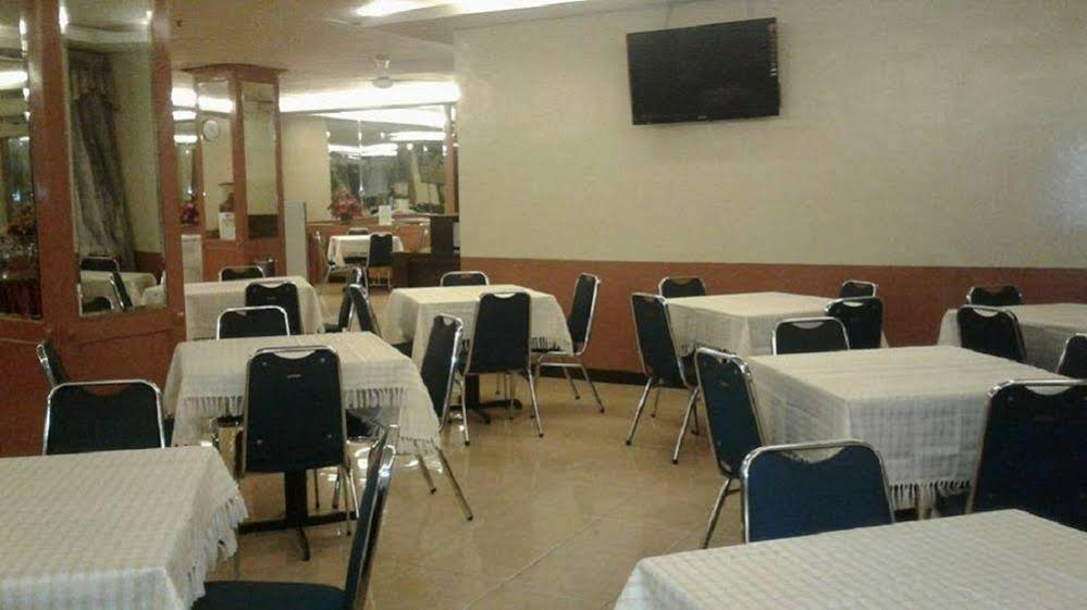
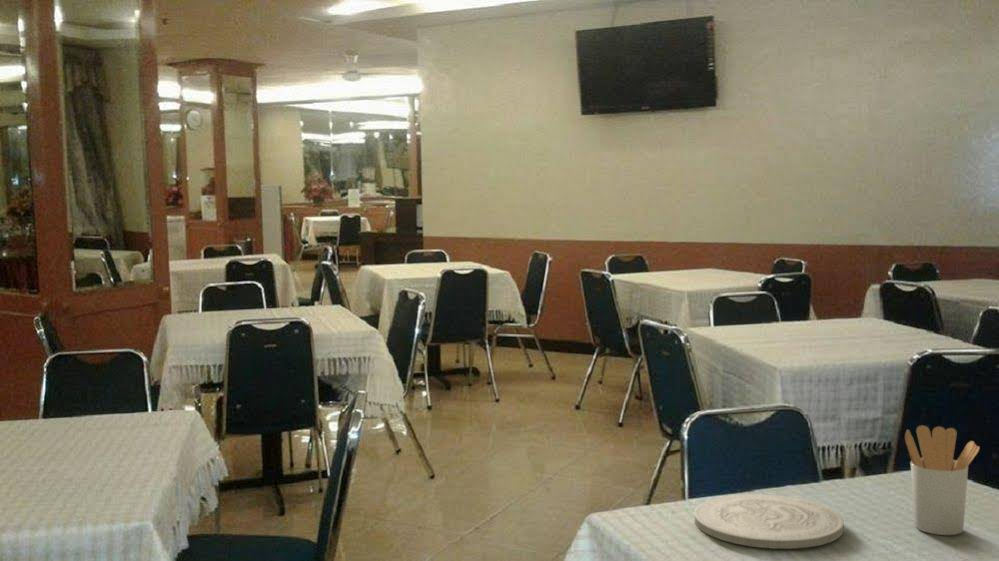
+ plate [694,493,845,550]
+ utensil holder [904,424,981,536]
